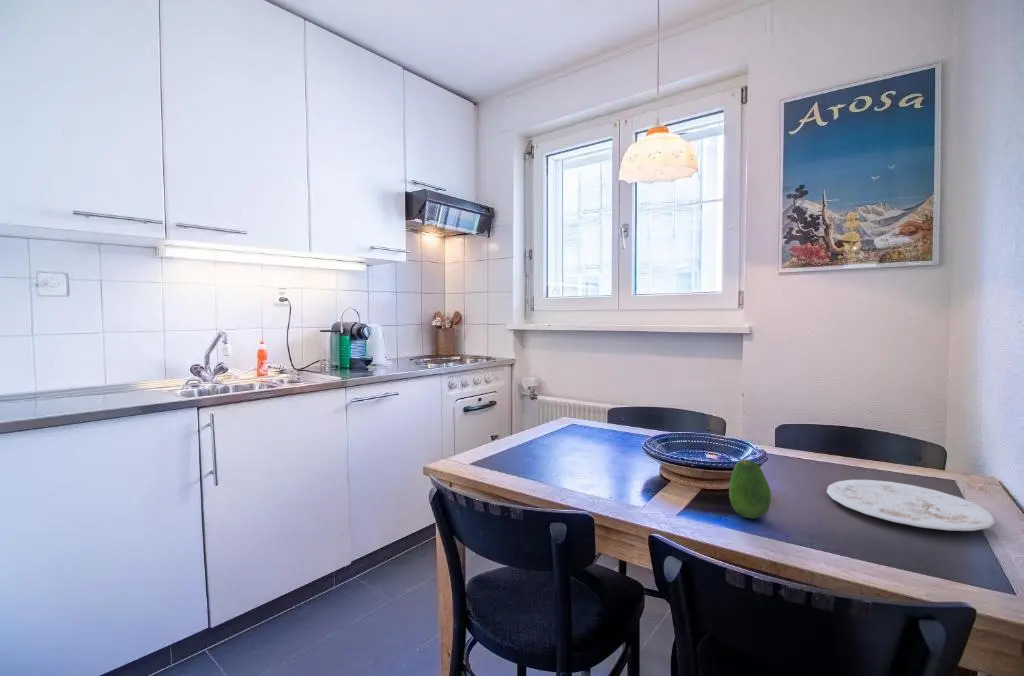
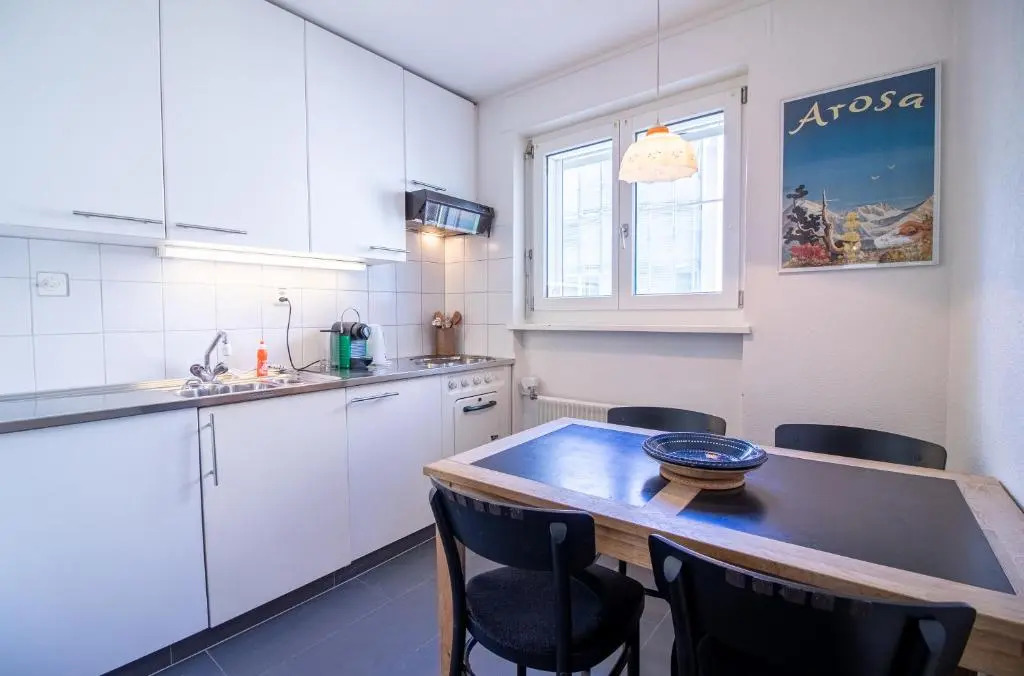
- plate [826,479,996,532]
- fruit [728,459,772,520]
